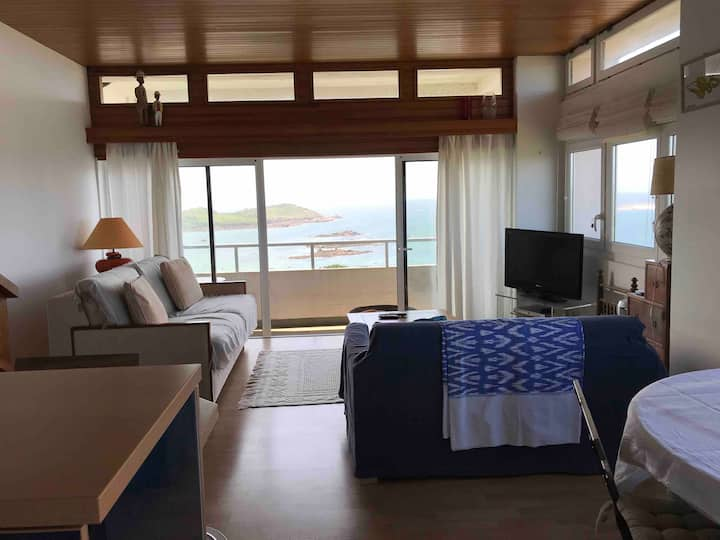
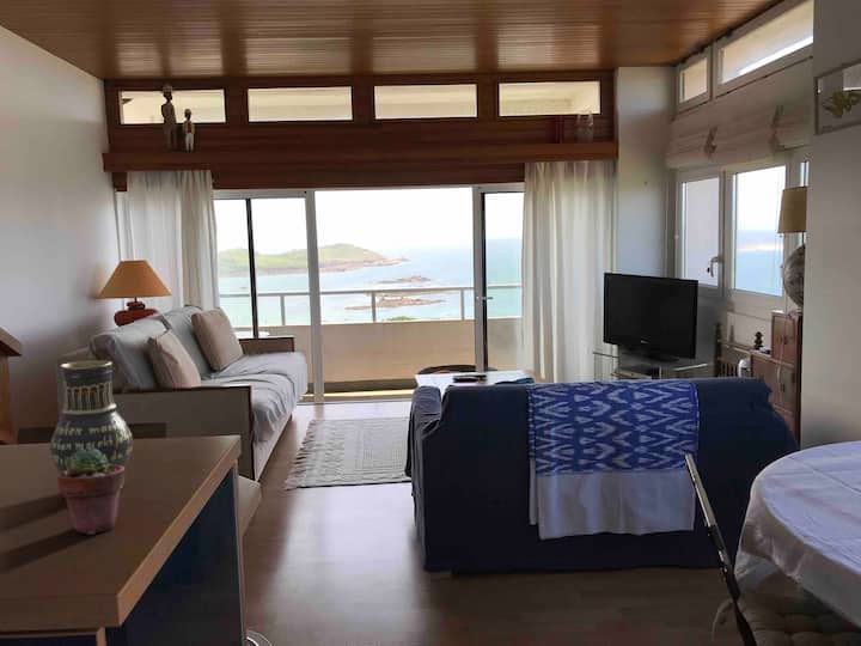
+ vase [49,360,134,489]
+ potted succulent [56,447,126,536]
